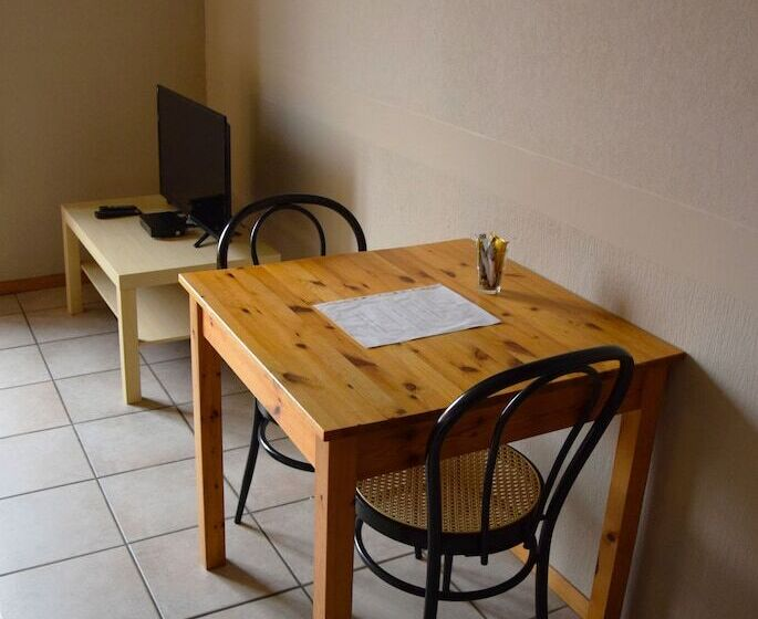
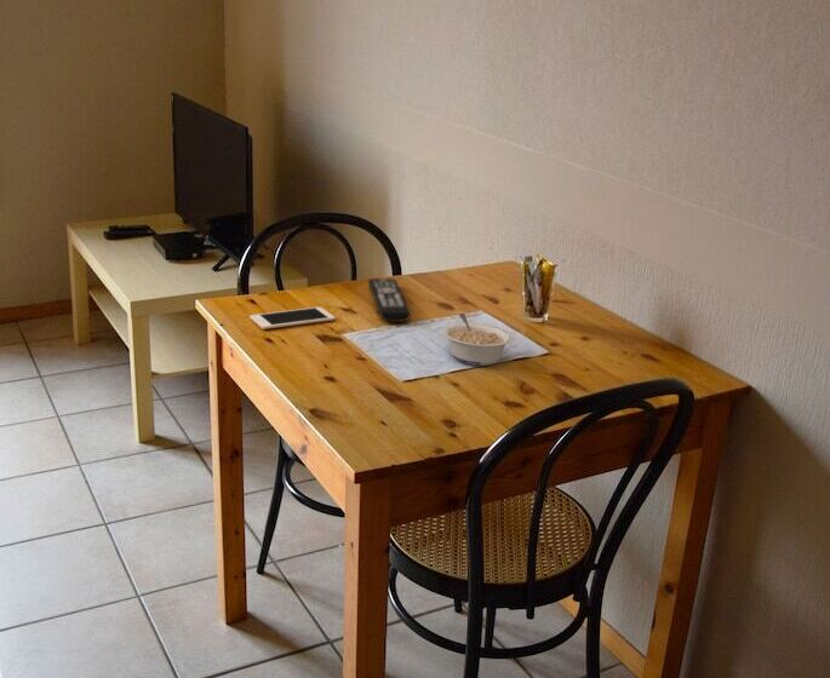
+ cell phone [248,306,336,331]
+ remote control [367,277,412,323]
+ legume [441,312,514,367]
